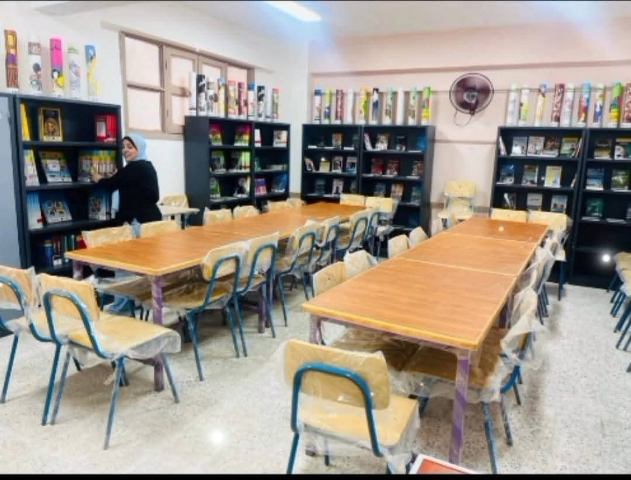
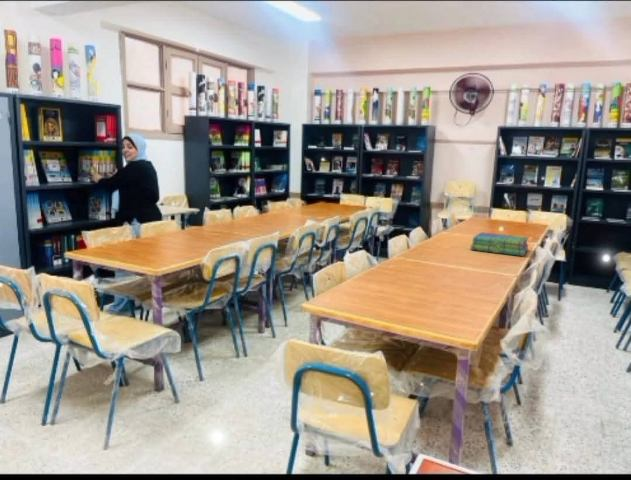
+ stack of books [470,231,530,257]
